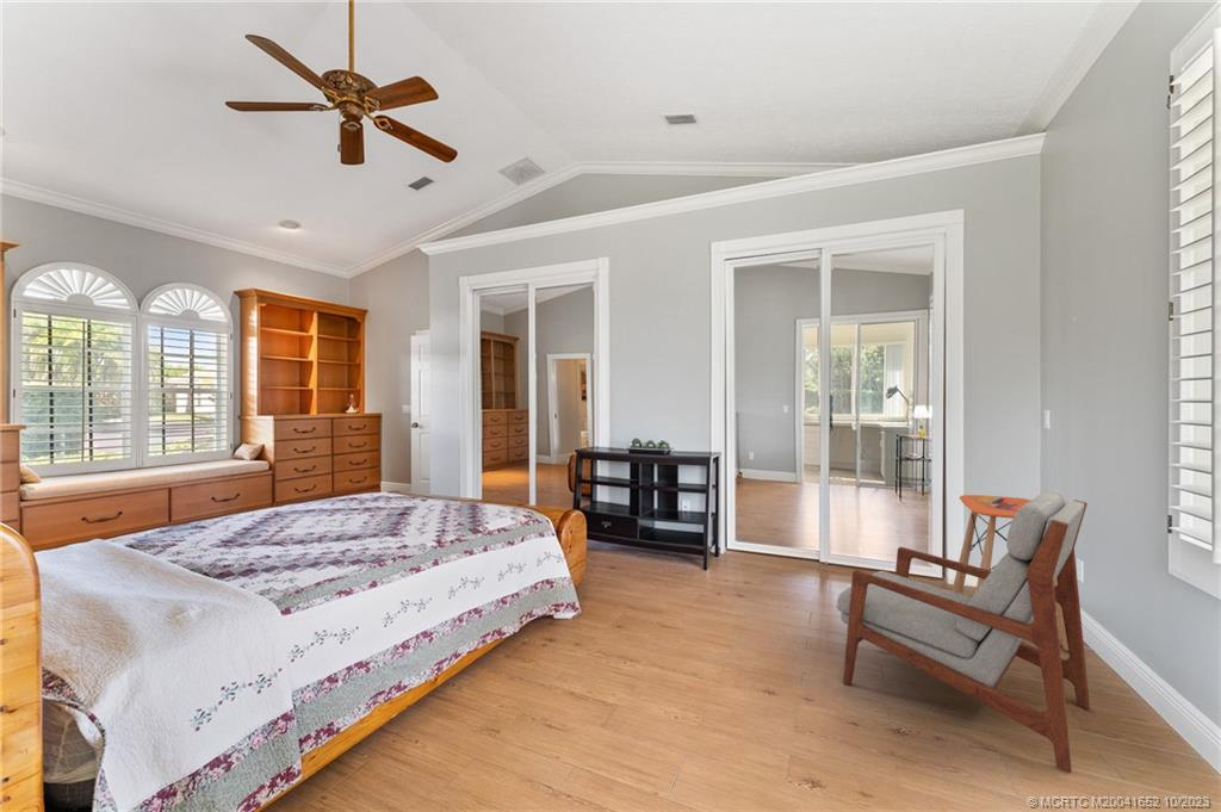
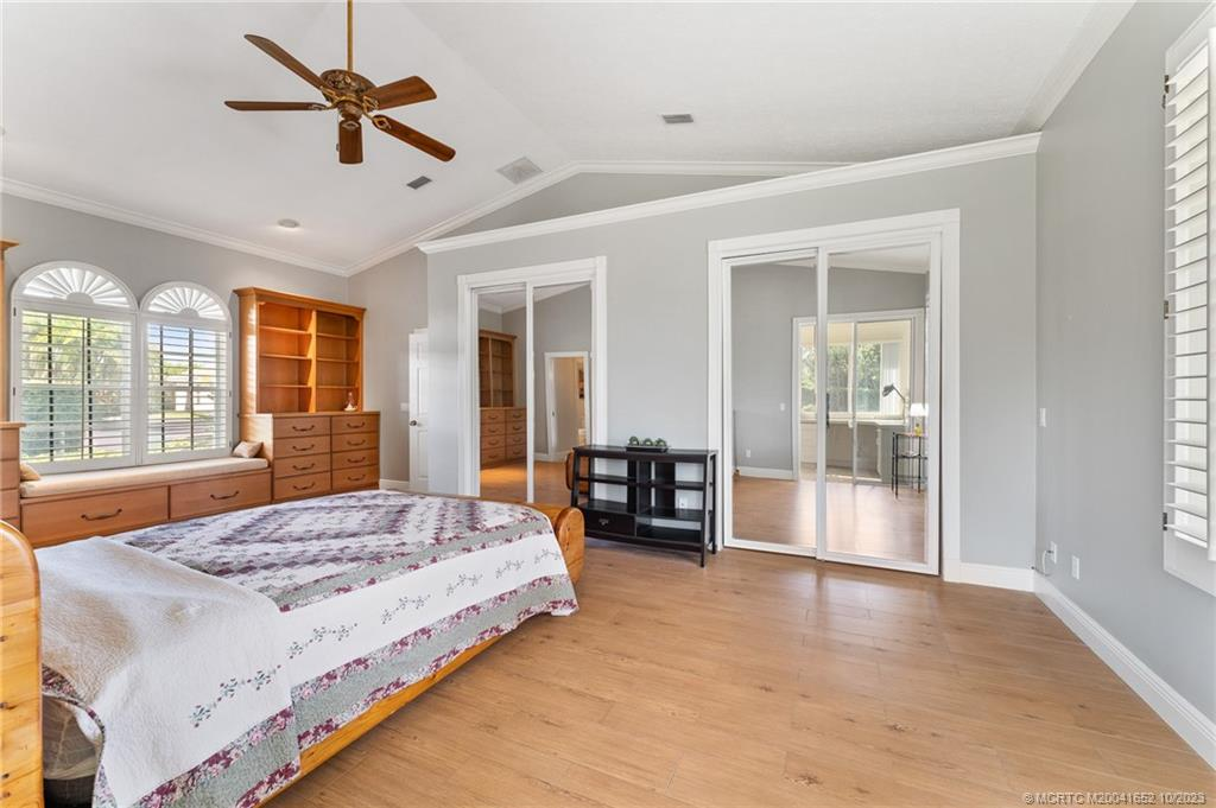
- armchair [836,490,1091,774]
- side table [950,494,1068,652]
